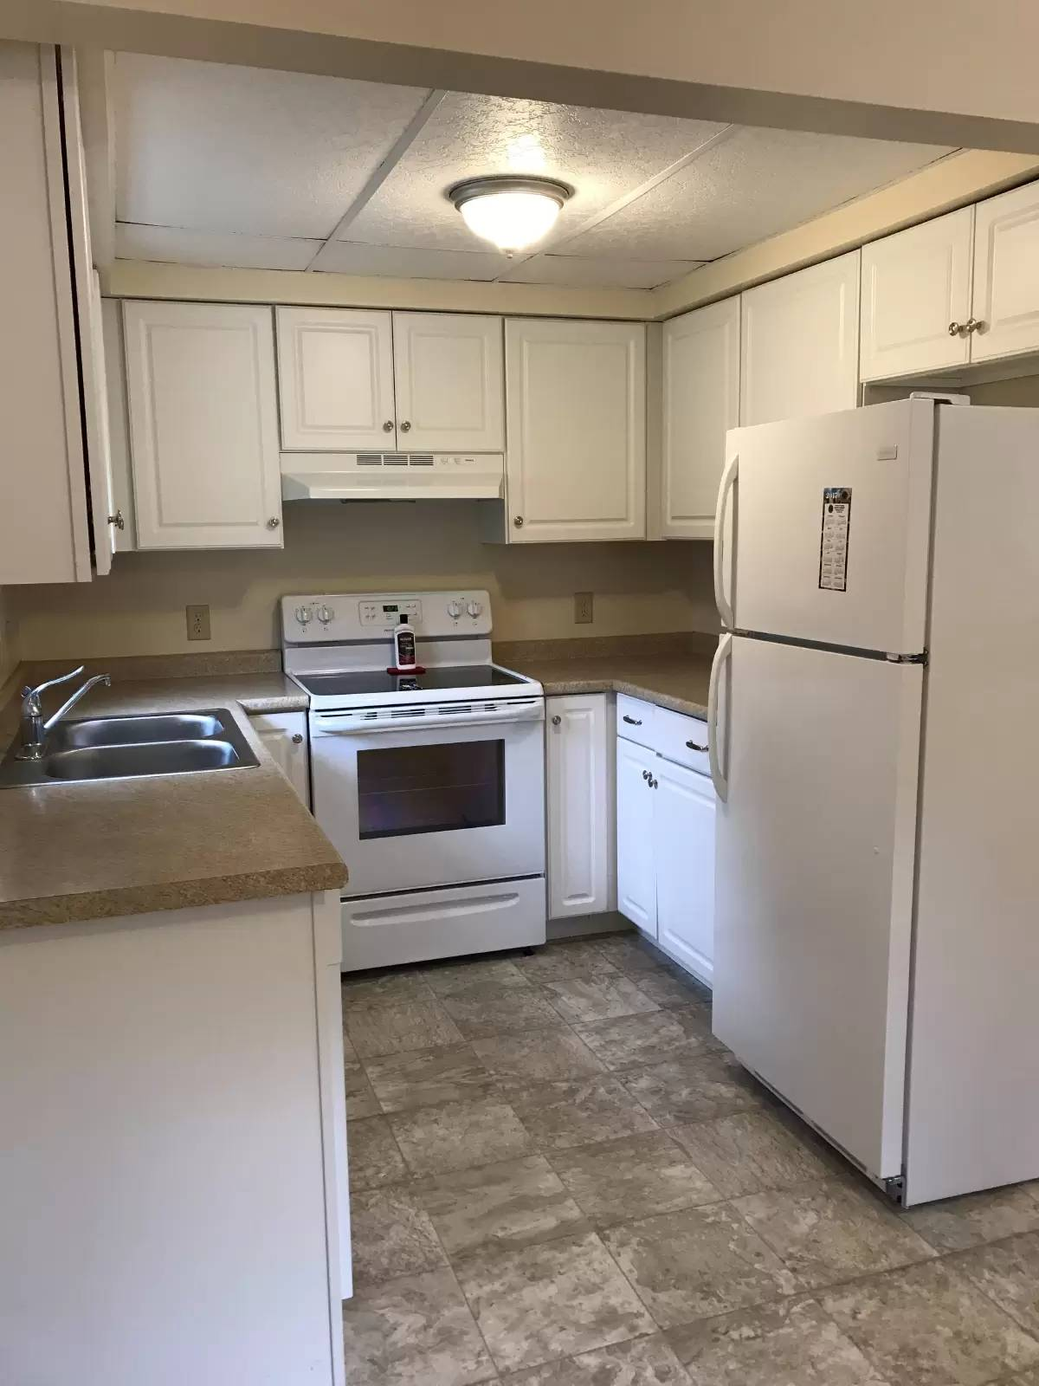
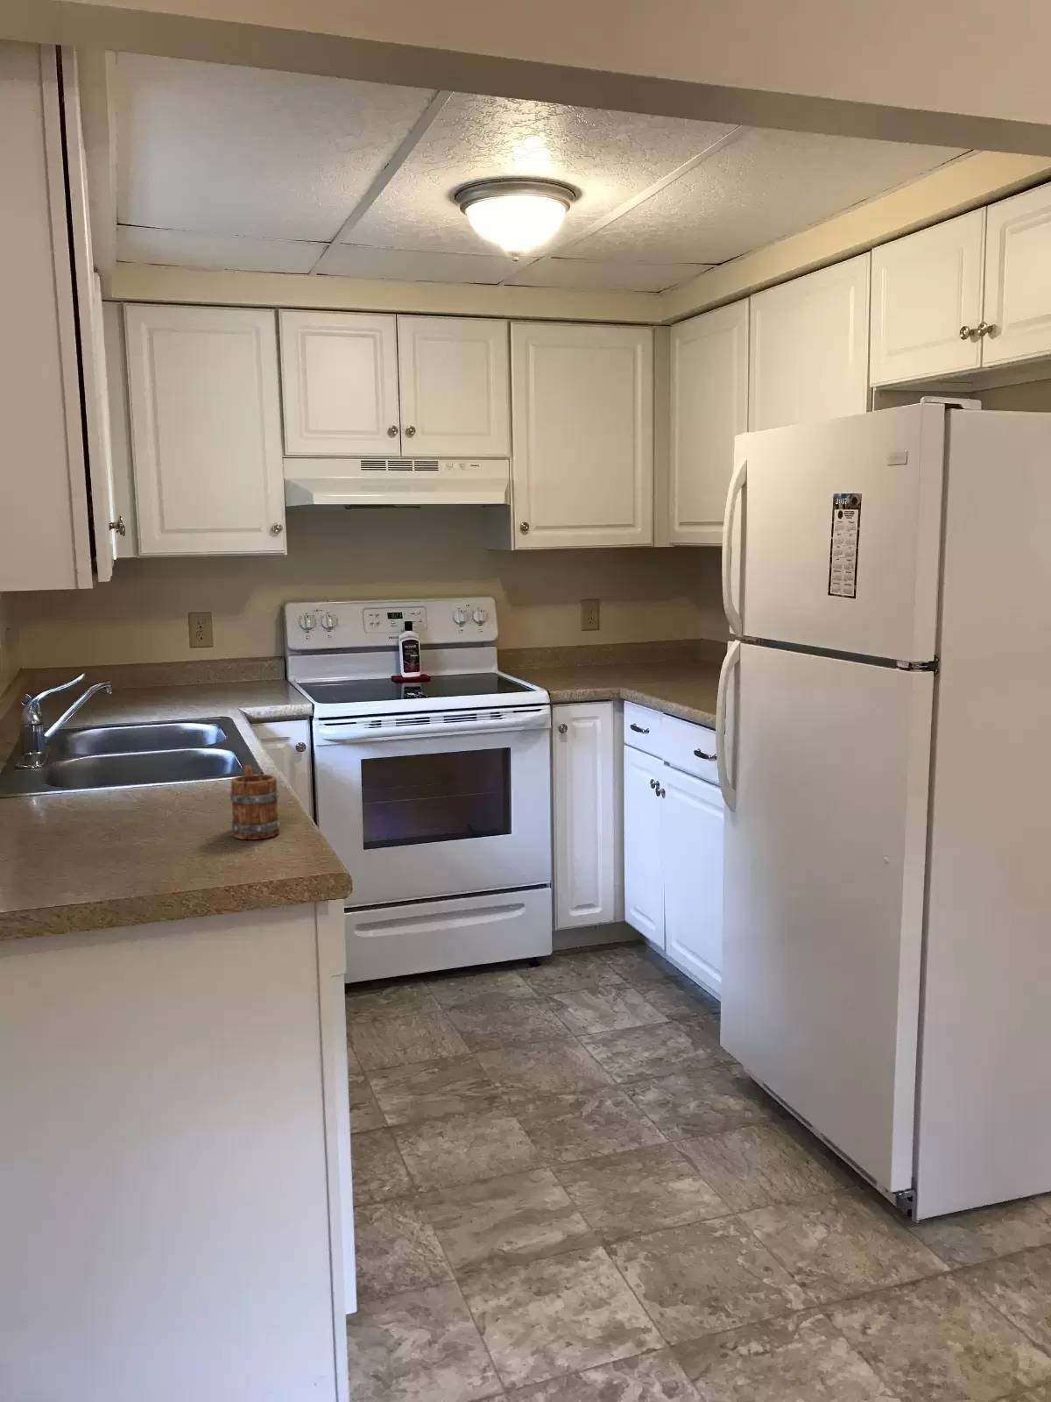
+ mug [230,764,282,840]
